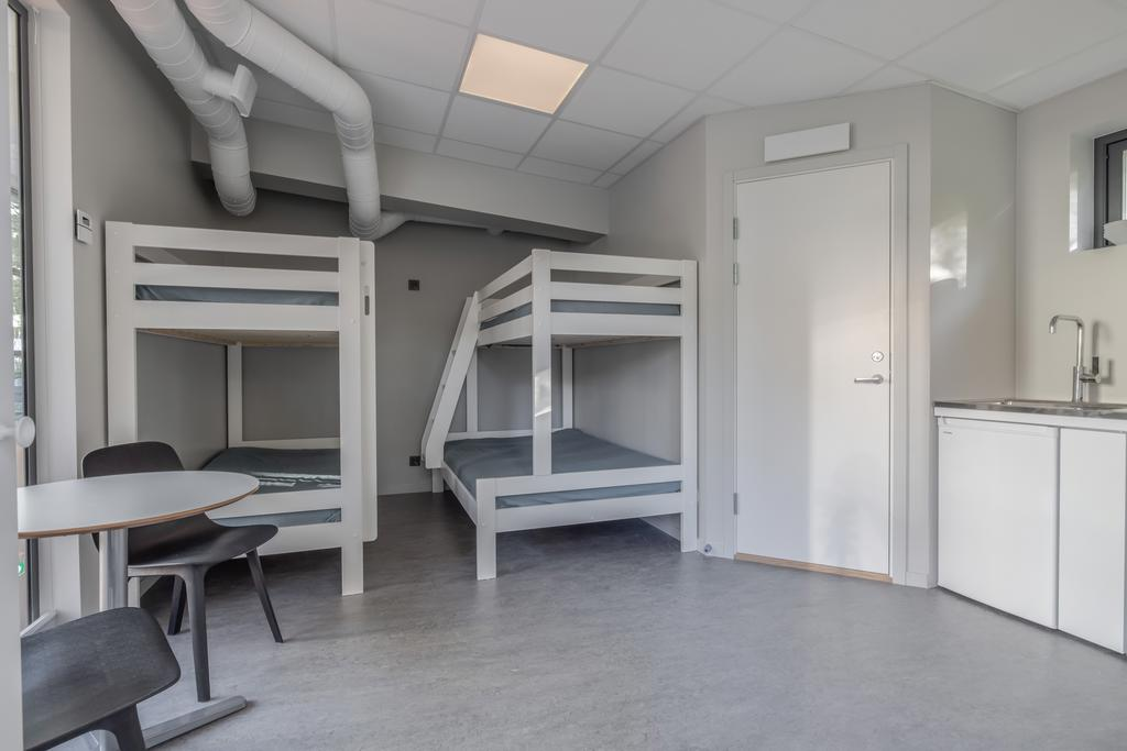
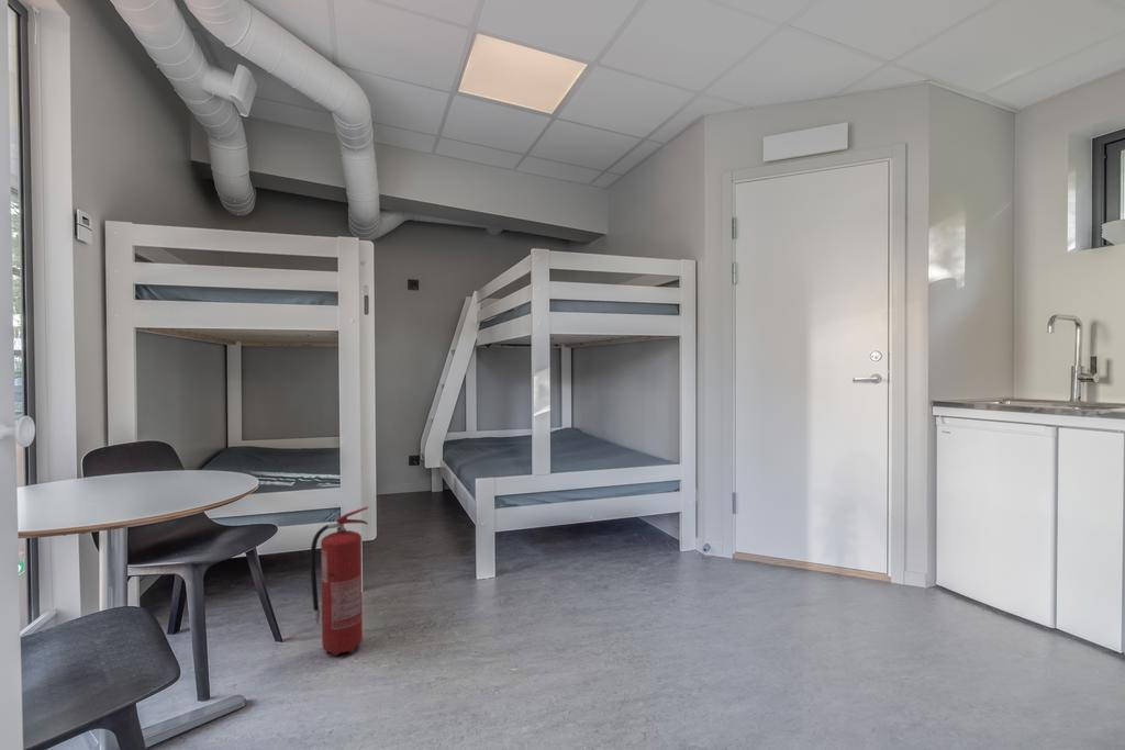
+ fire extinguisher [310,506,369,657]
